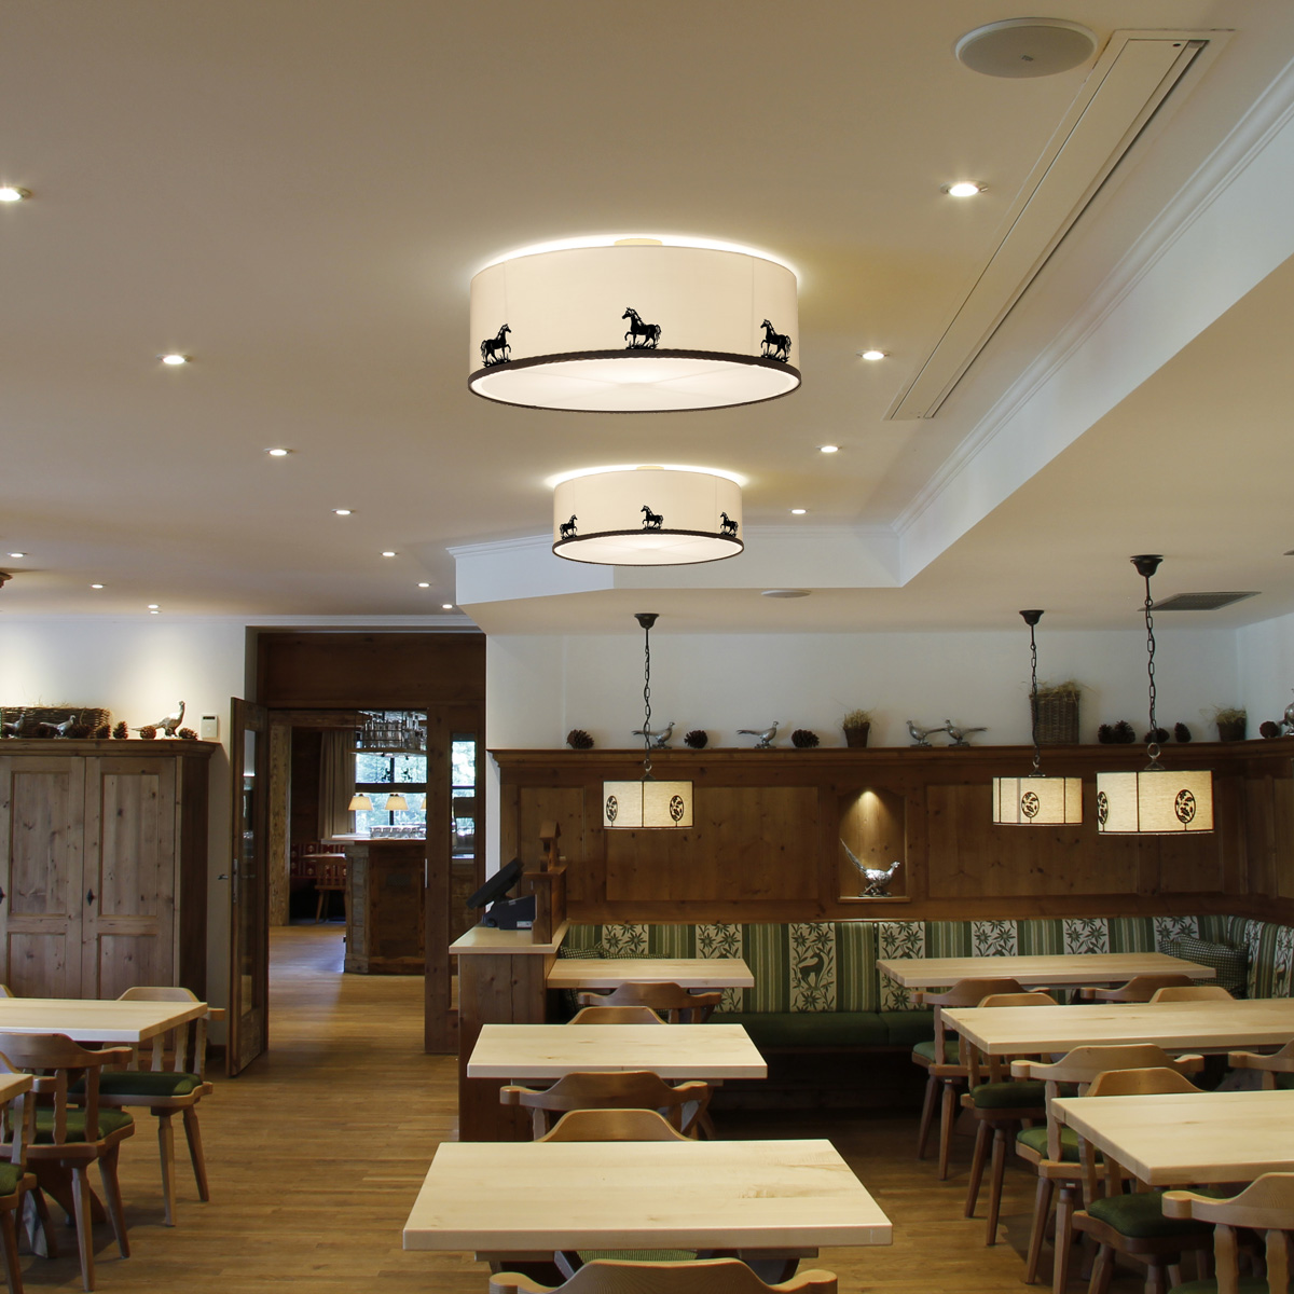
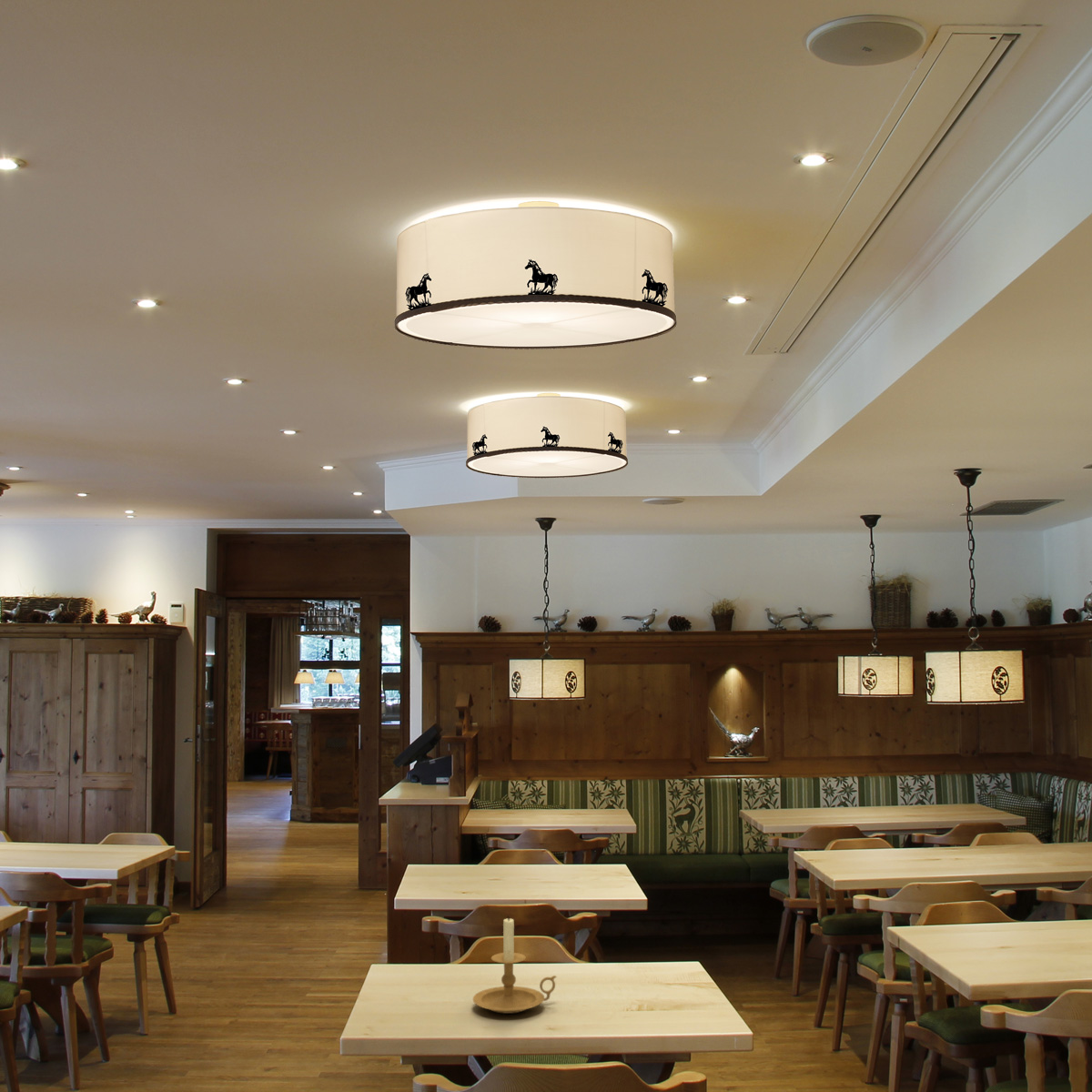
+ candle holder [472,915,558,1015]
